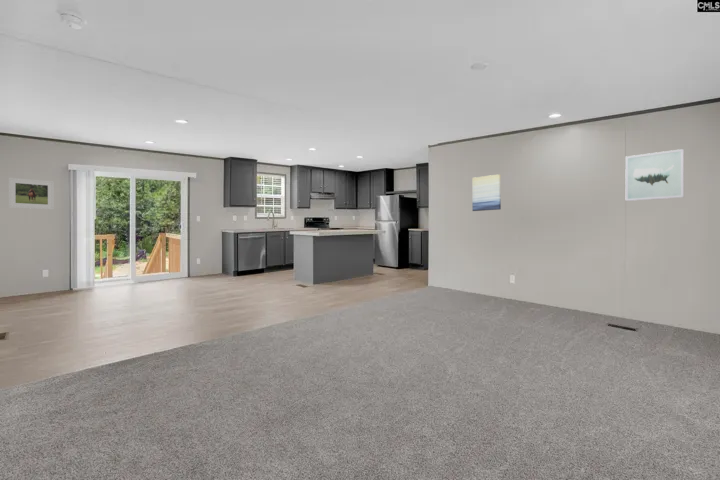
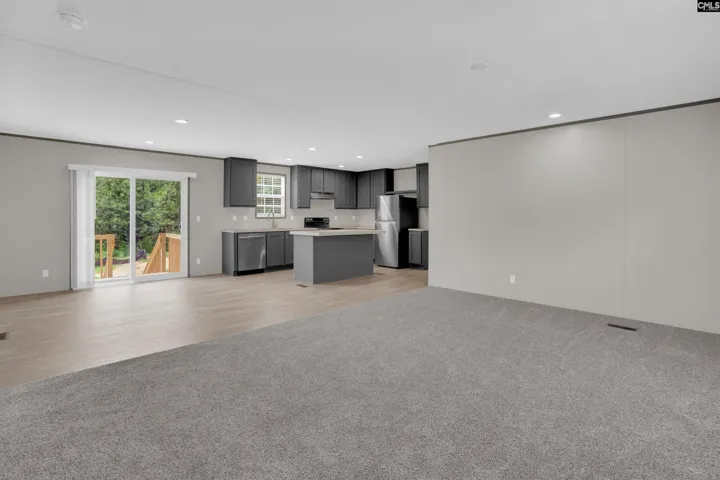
- wall art [471,173,502,212]
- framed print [8,177,55,210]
- wall art [624,148,685,202]
